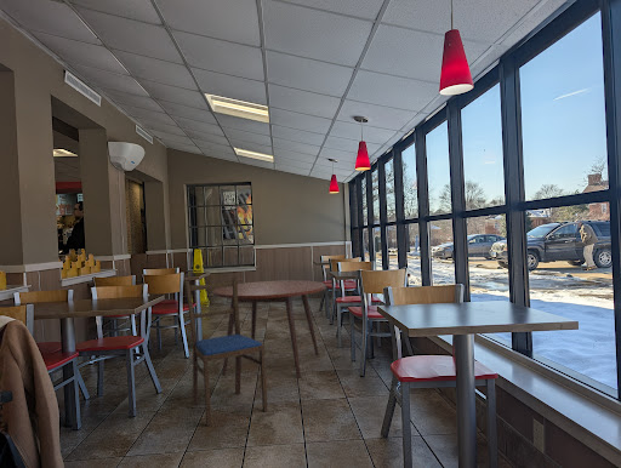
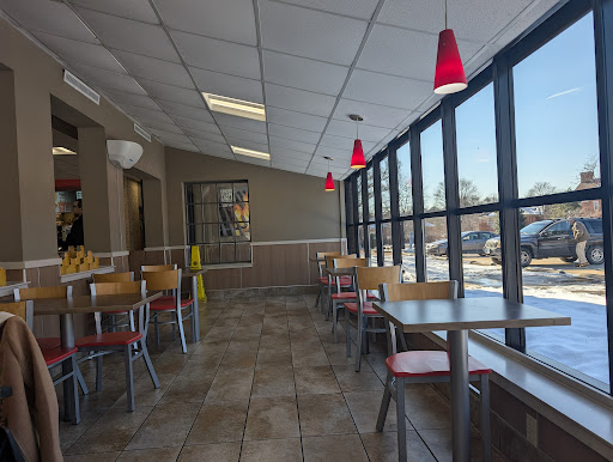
- dining chair [184,275,269,428]
- dining table [211,279,327,379]
